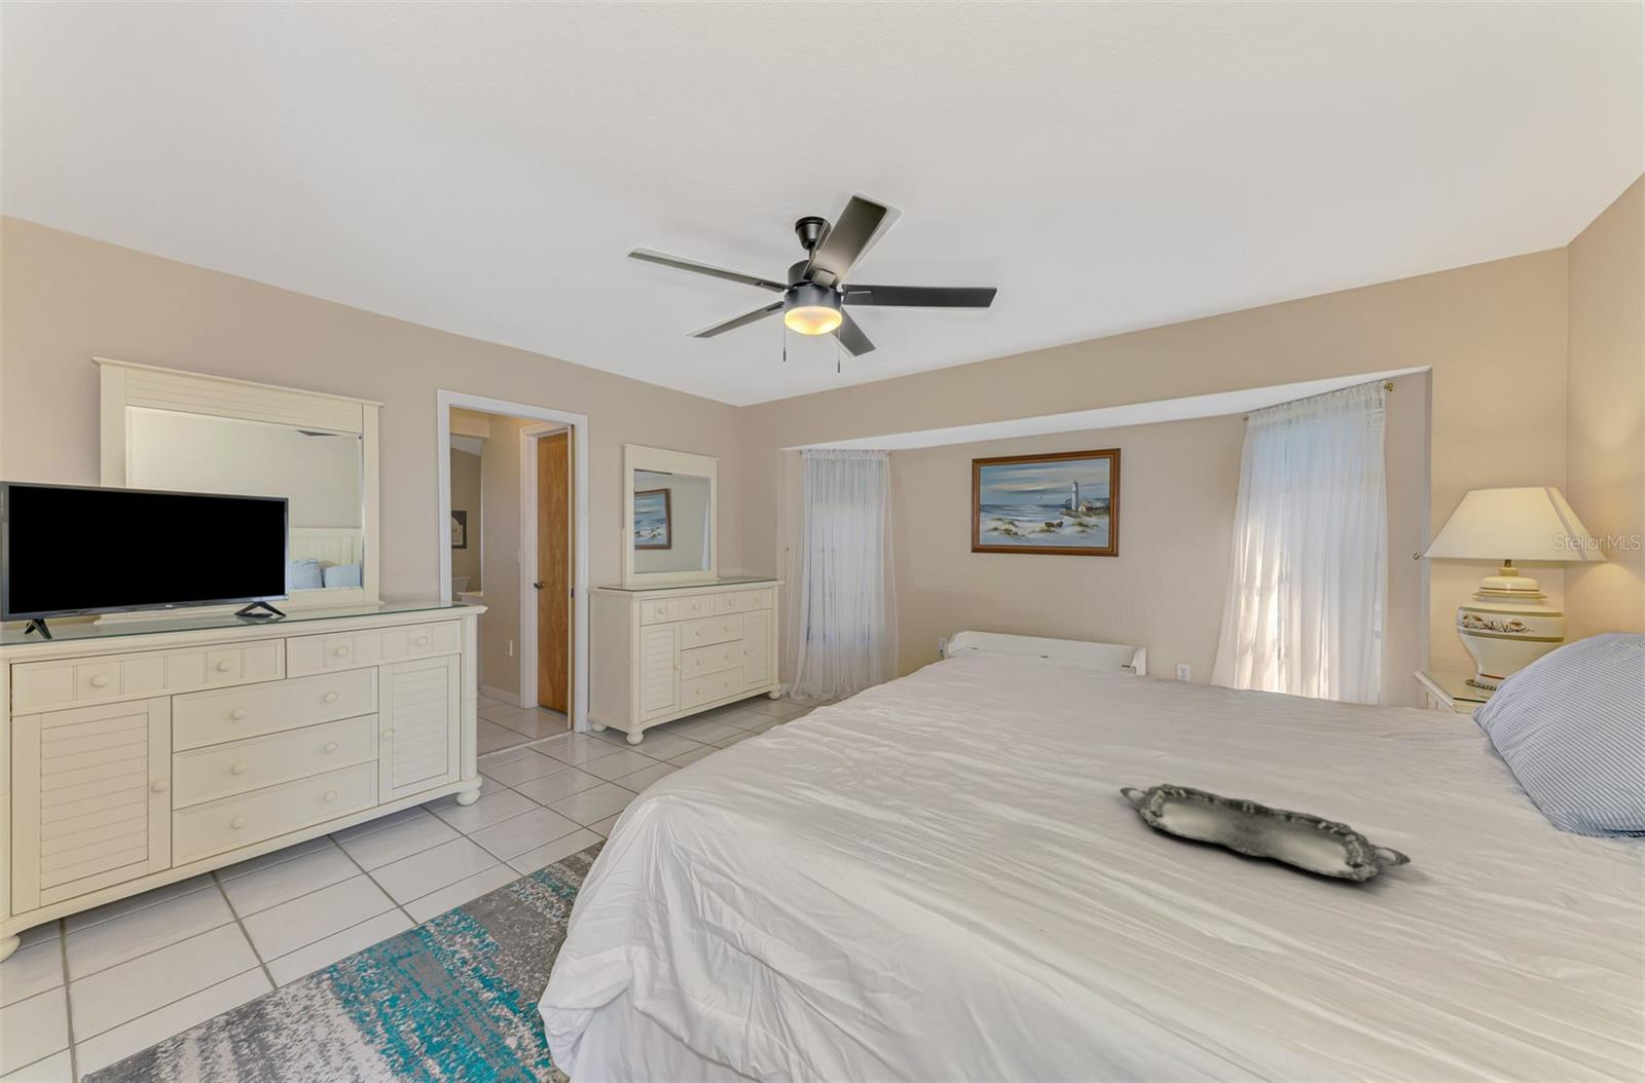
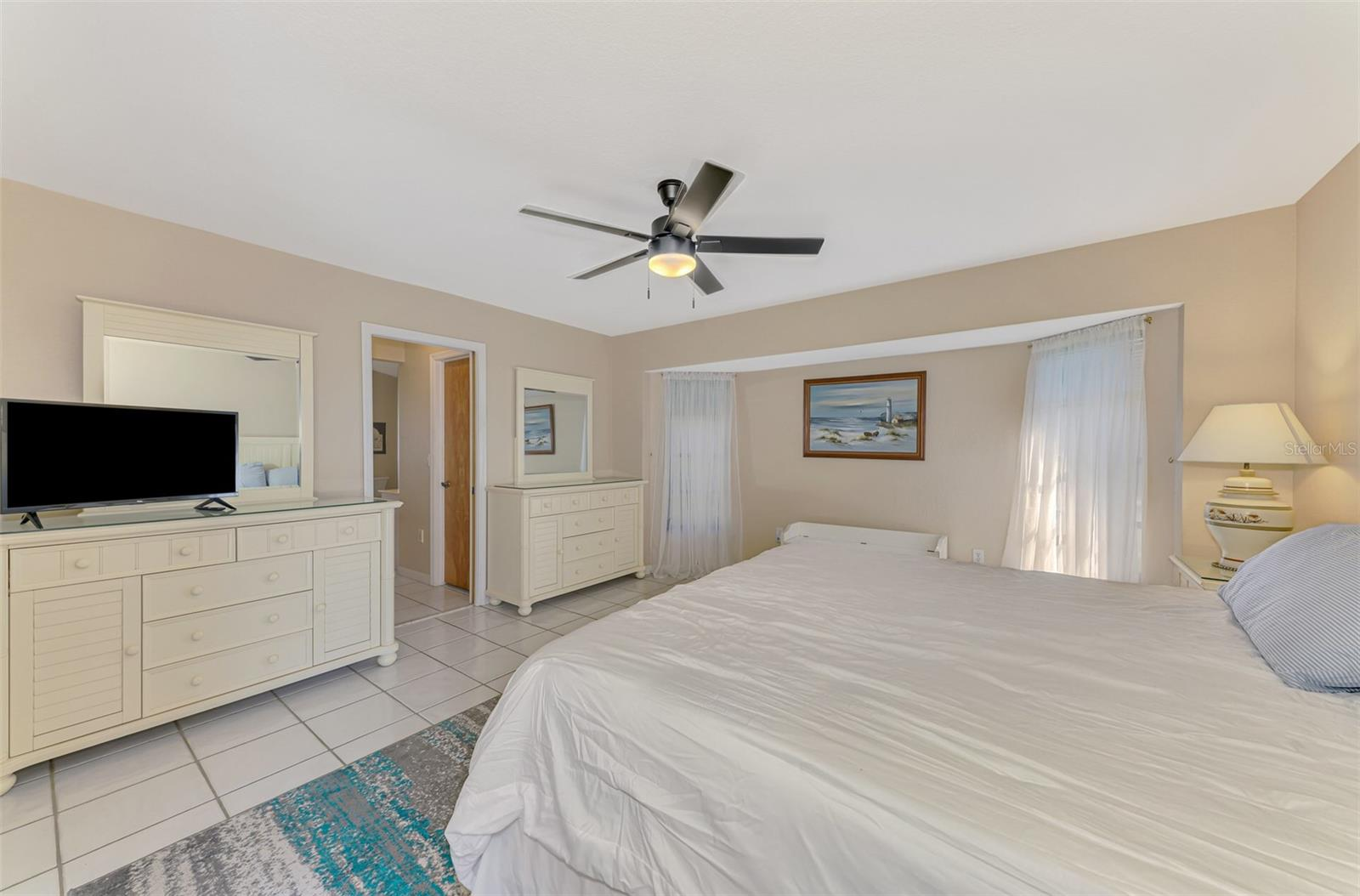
- serving tray [1119,783,1412,882]
